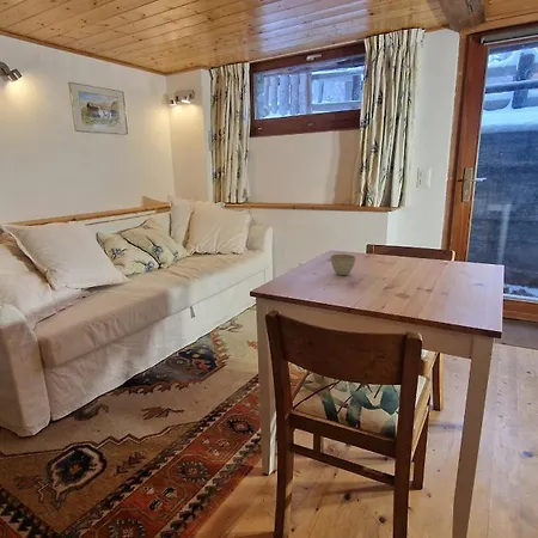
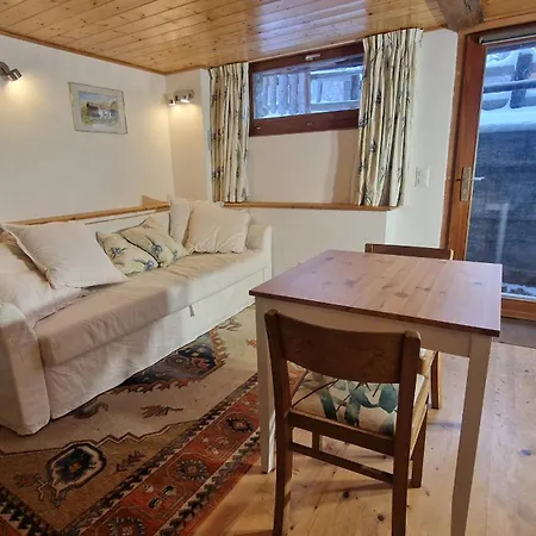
- flower pot [329,253,357,276]
